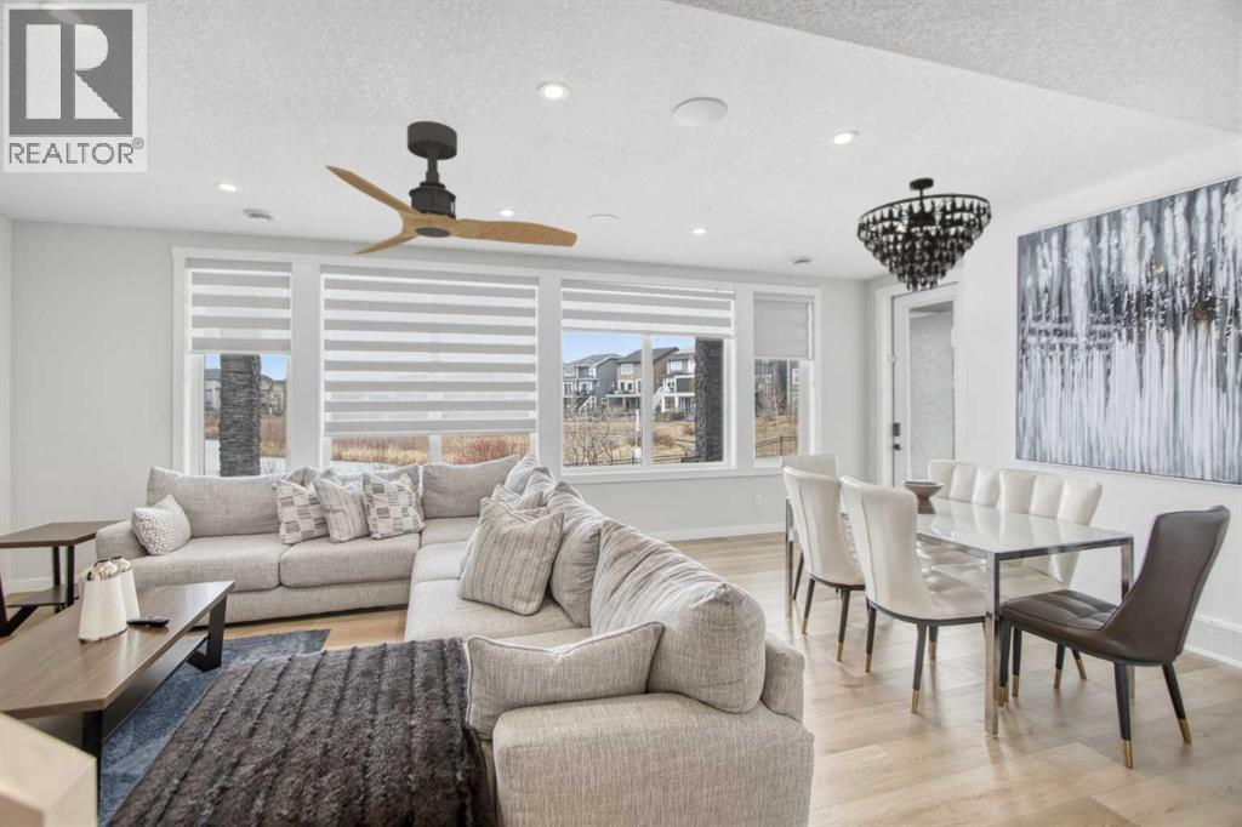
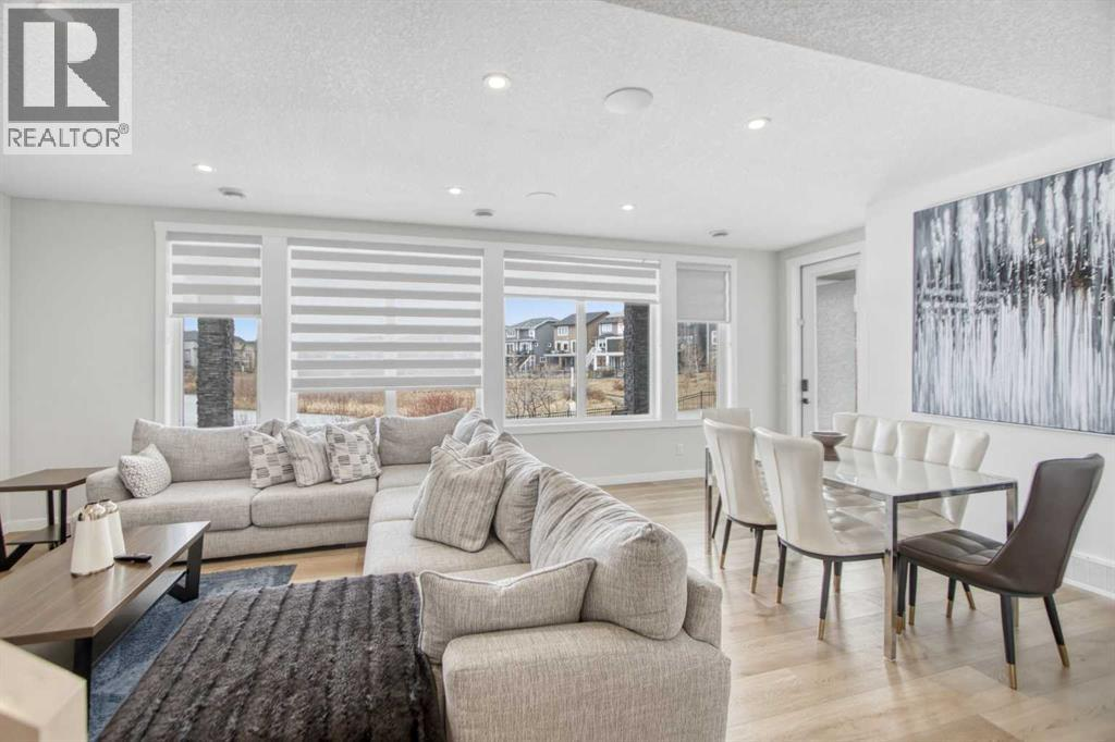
- chandelier [855,176,993,293]
- ceiling fan [324,120,579,256]
